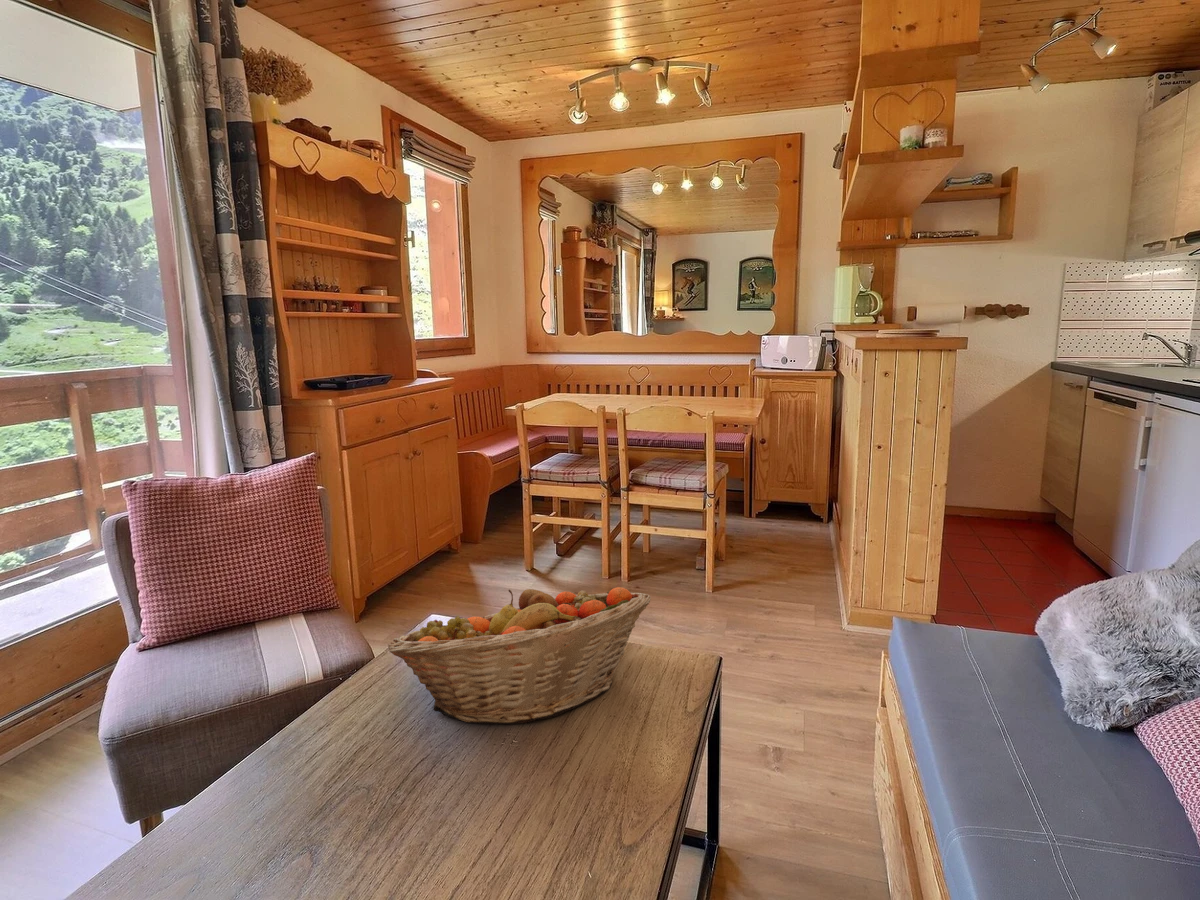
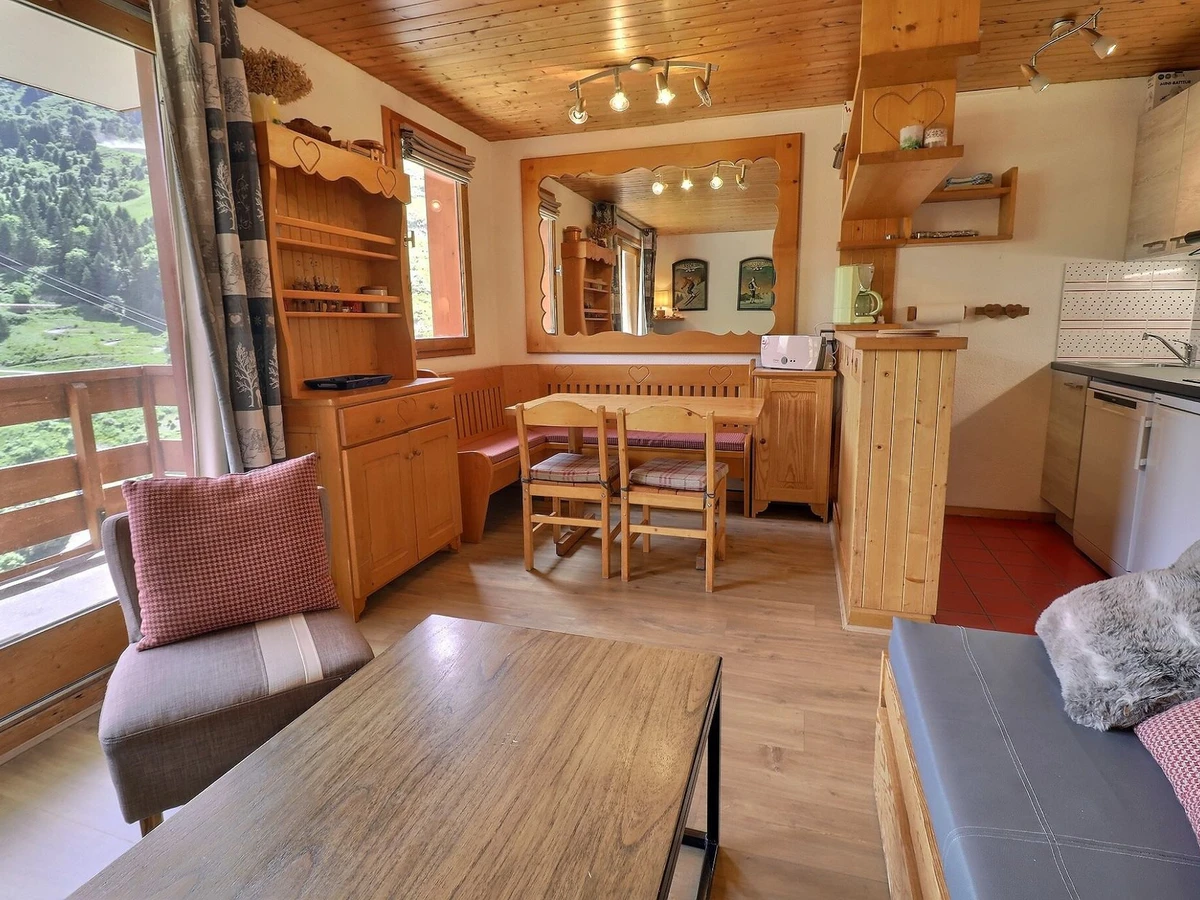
- fruit basket [387,586,652,725]
